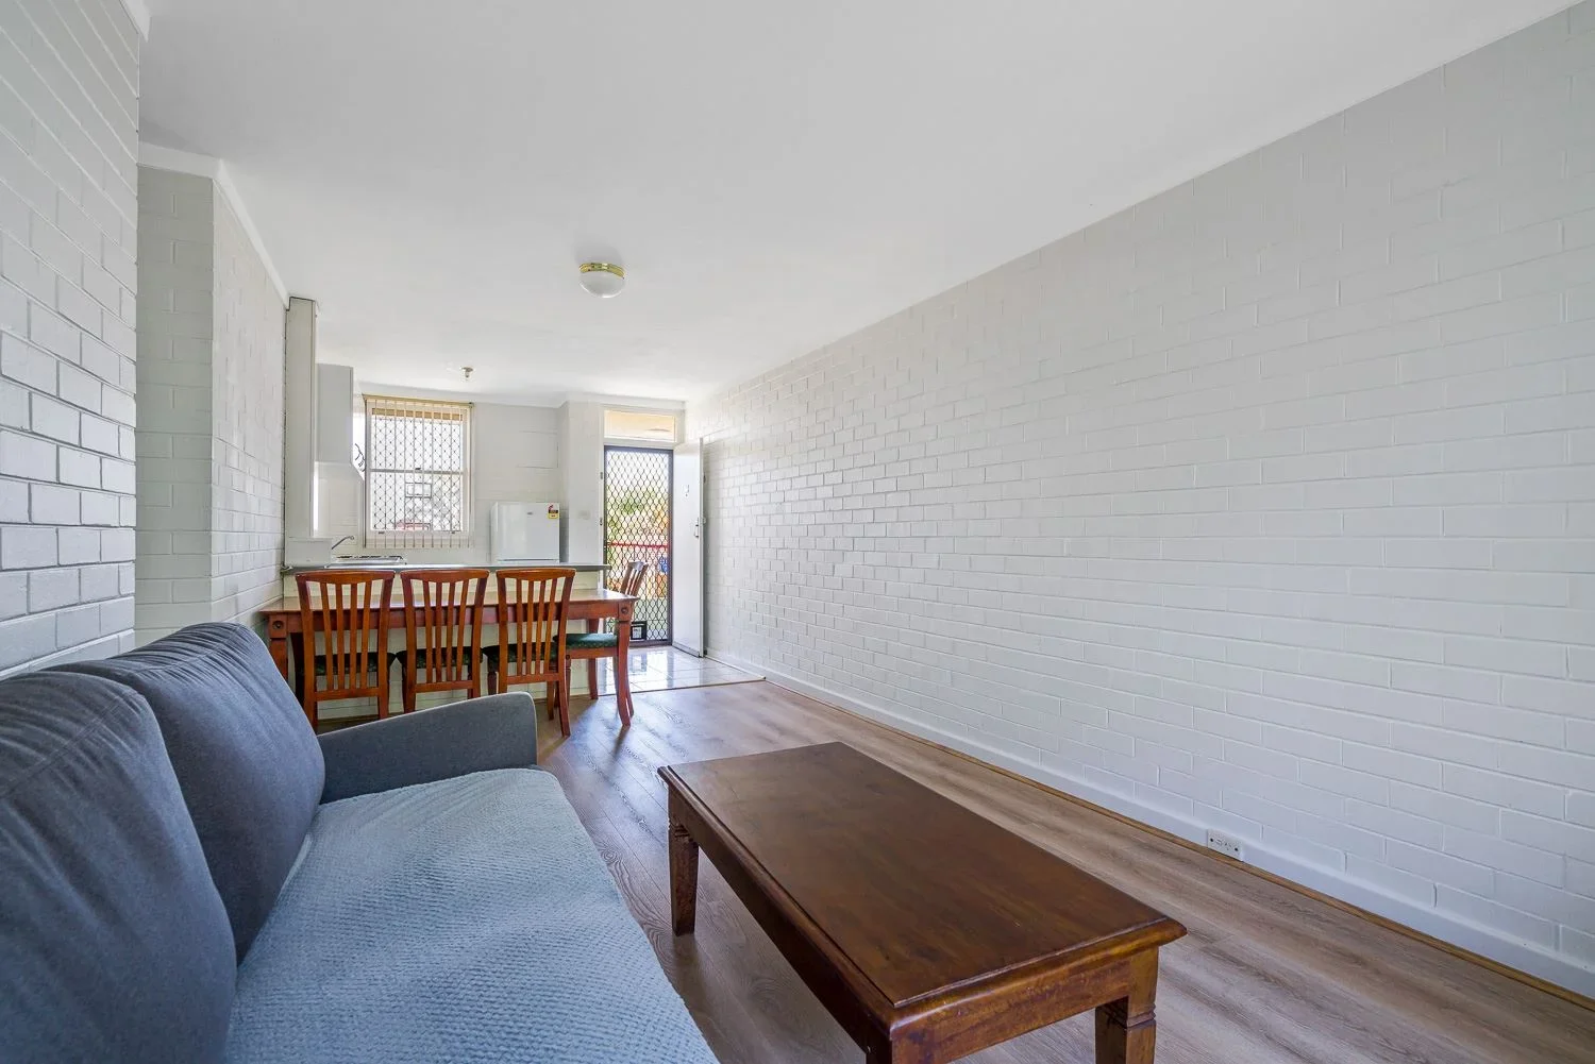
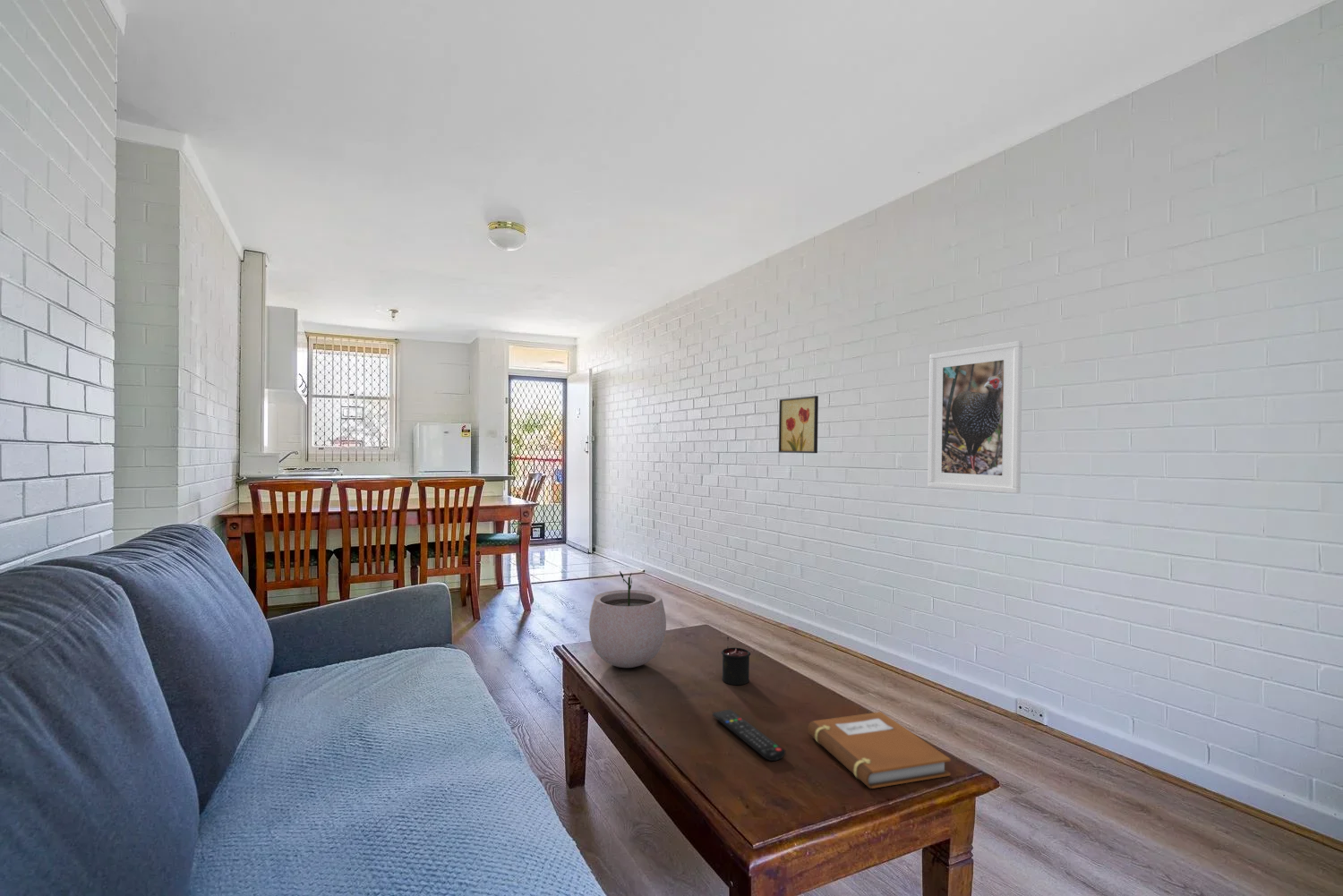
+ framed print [927,340,1023,494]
+ wall art [778,395,819,454]
+ notebook [807,711,952,789]
+ remote control [712,708,786,762]
+ plant pot [588,570,667,669]
+ candle [721,636,751,686]
